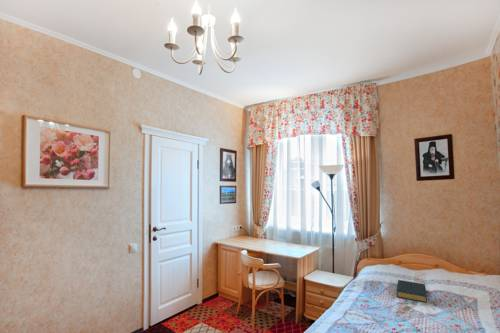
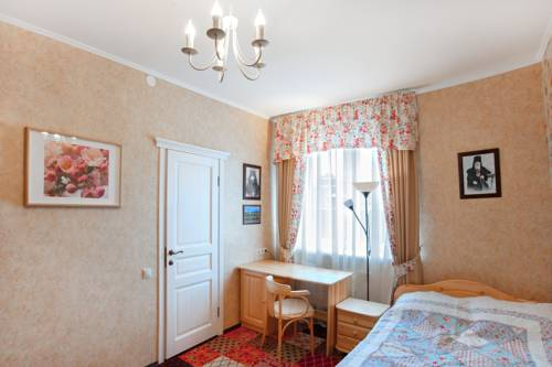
- hardback book [396,279,428,303]
